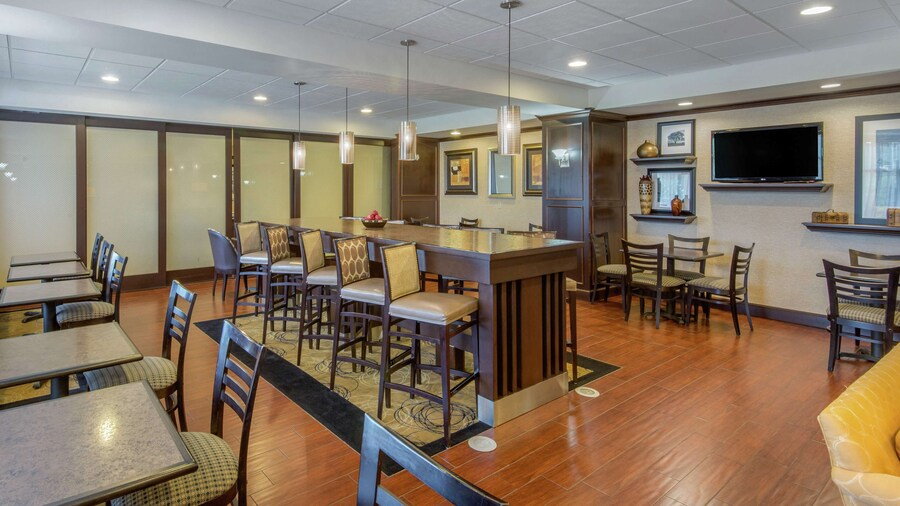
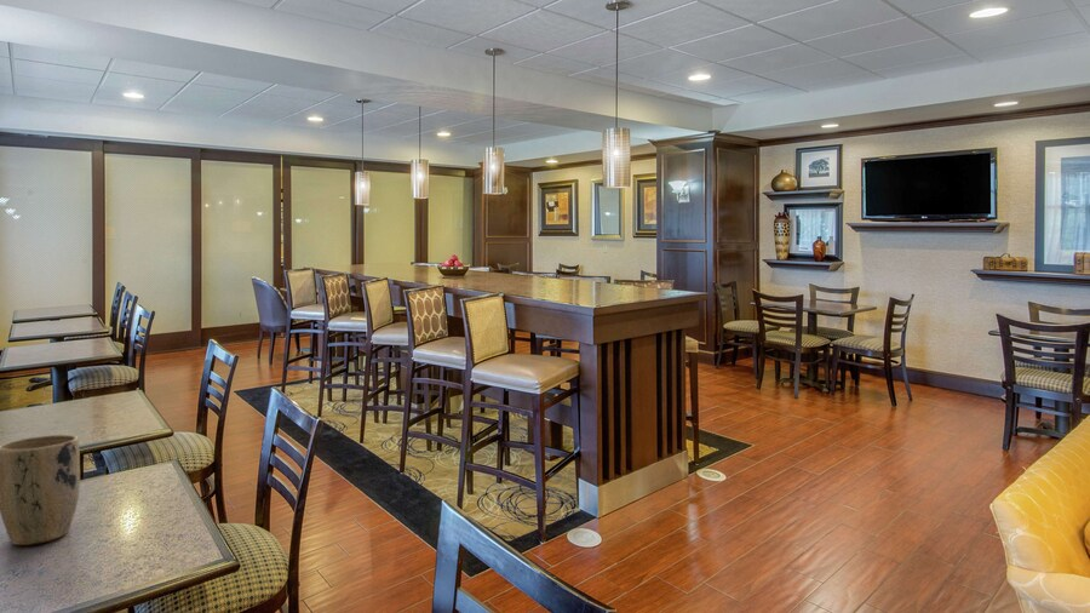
+ plant pot [0,434,81,546]
